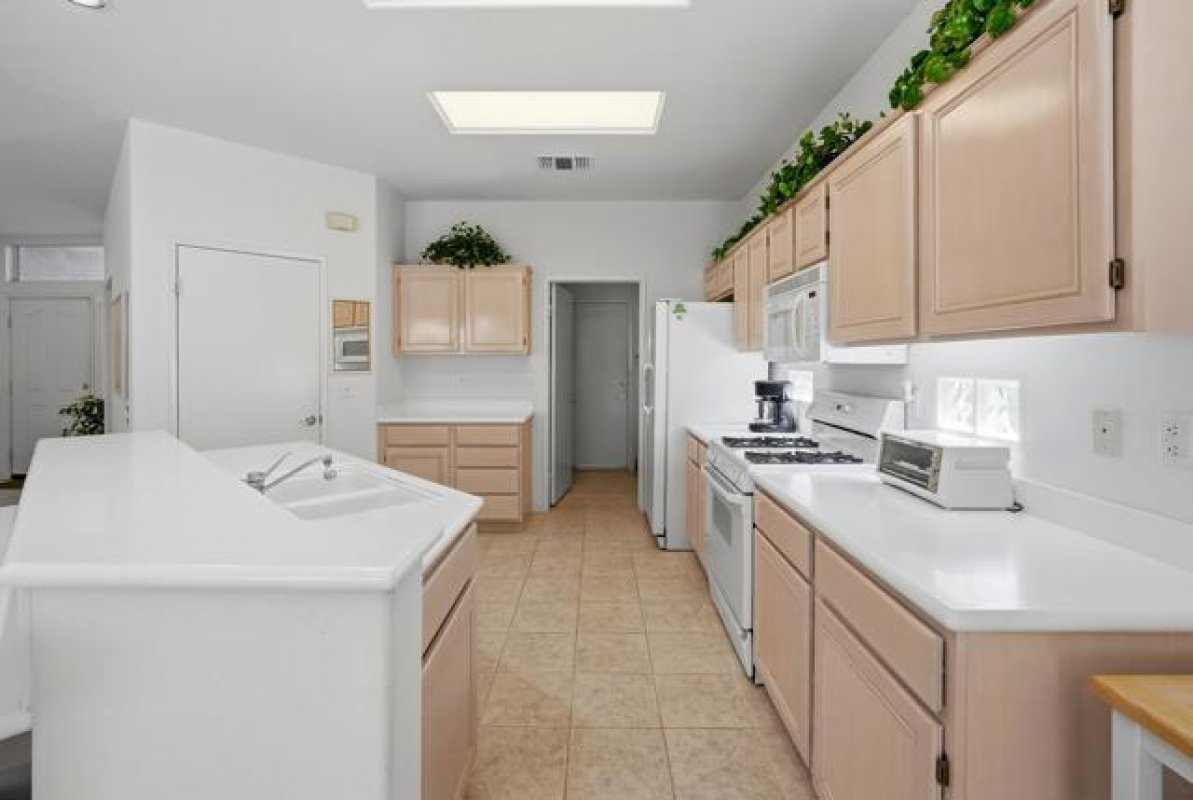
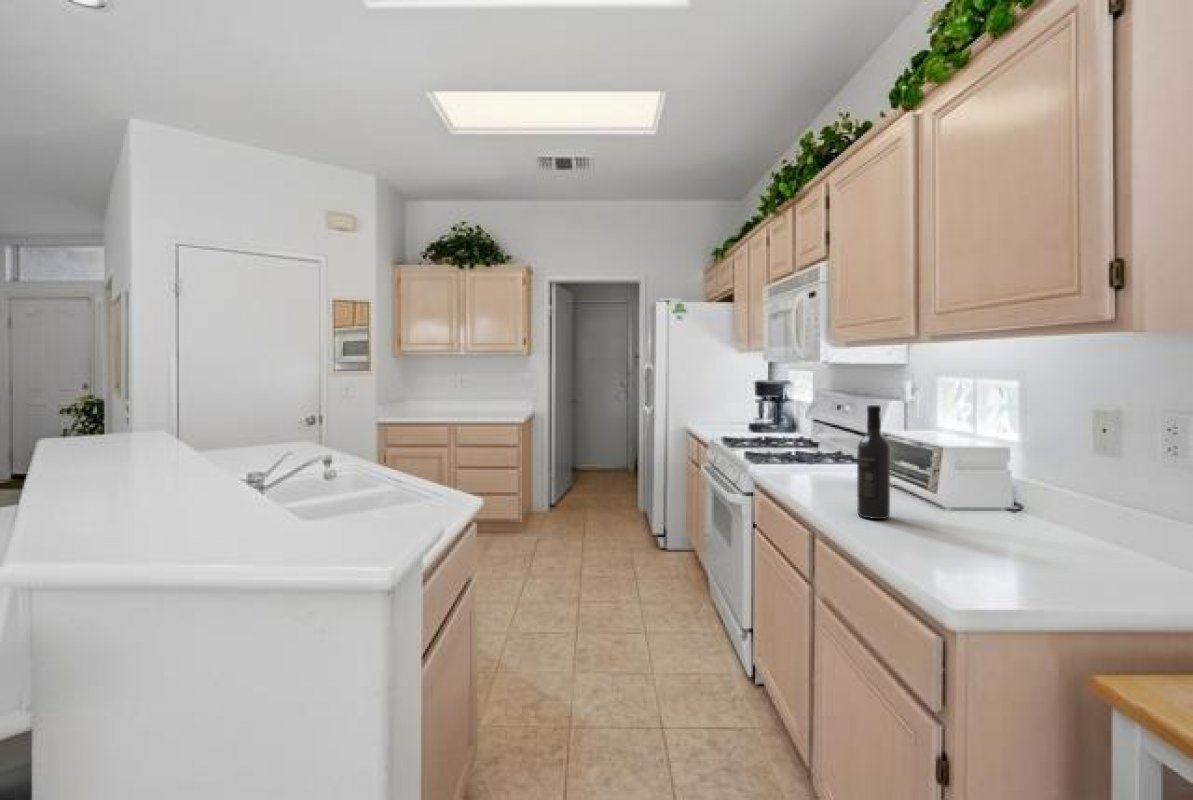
+ wine bottle [856,404,891,520]
